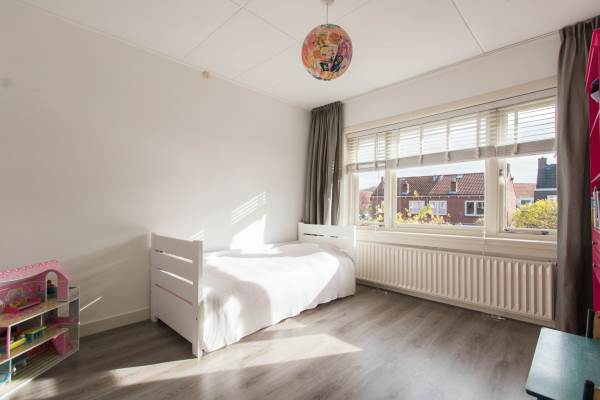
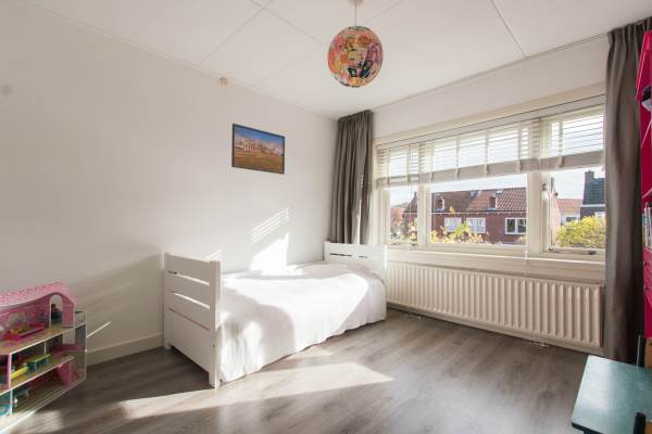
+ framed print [230,123,286,176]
